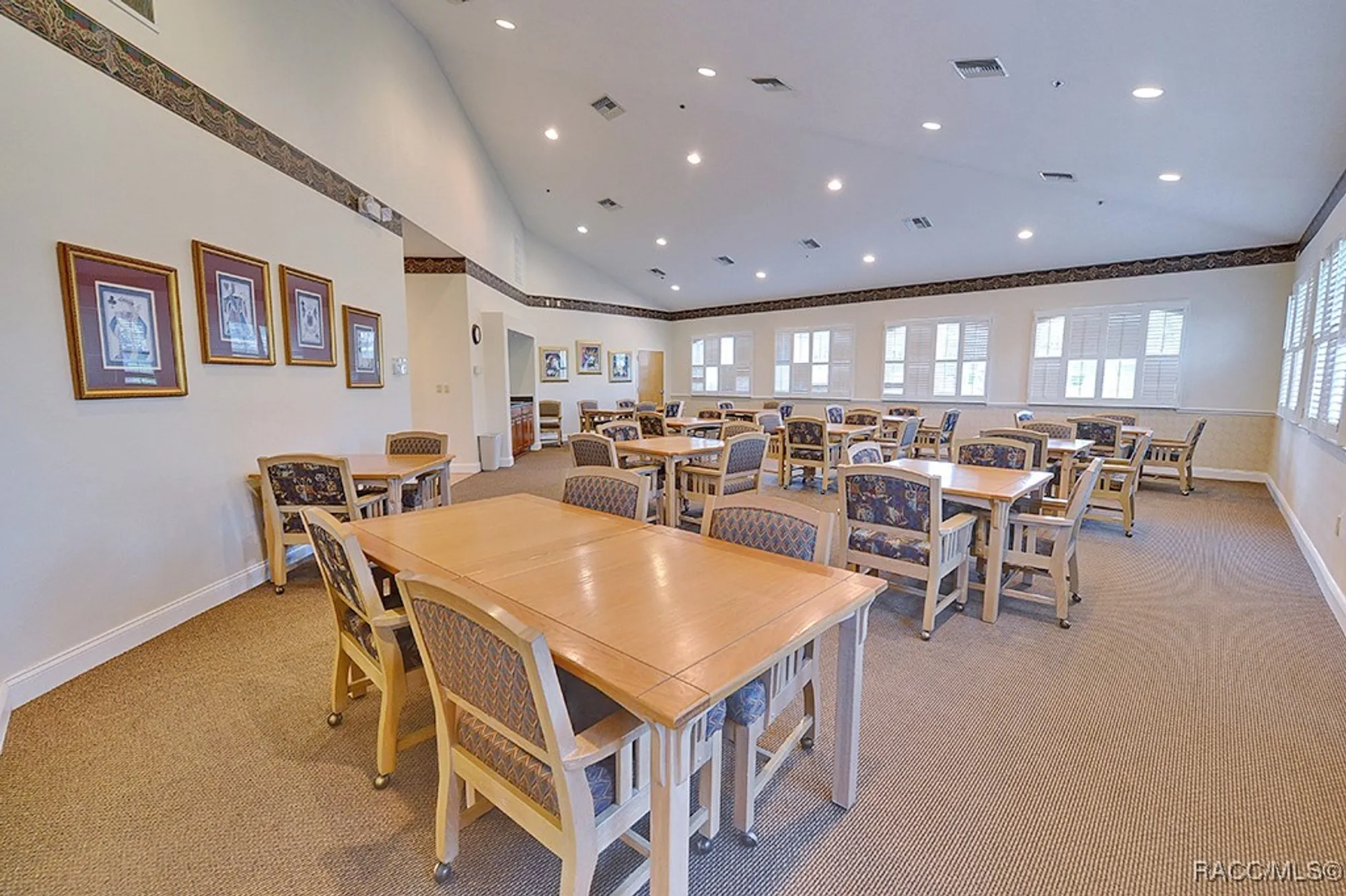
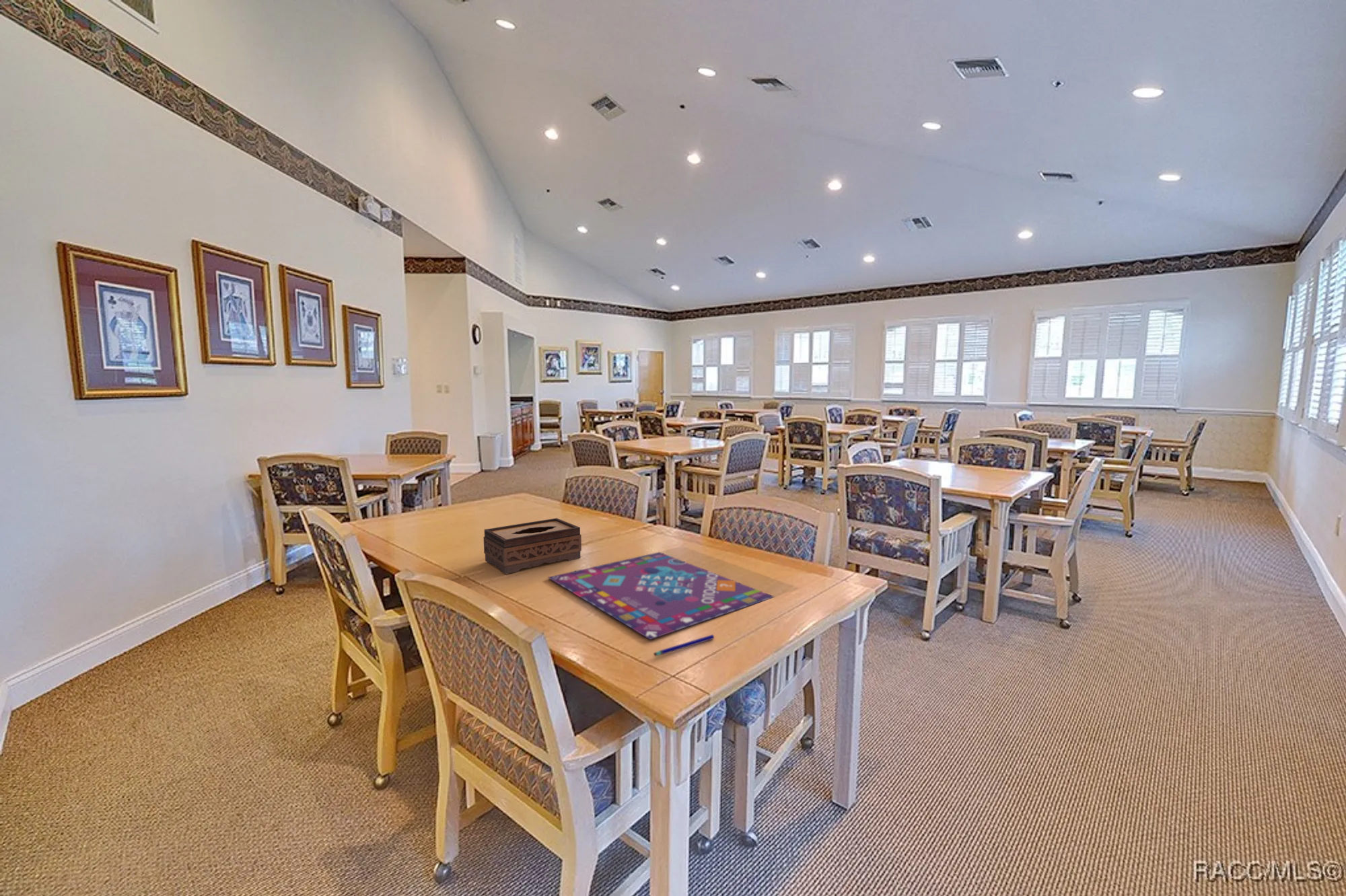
+ tissue box [483,517,582,574]
+ gameboard [547,552,775,640]
+ pen [653,634,715,657]
